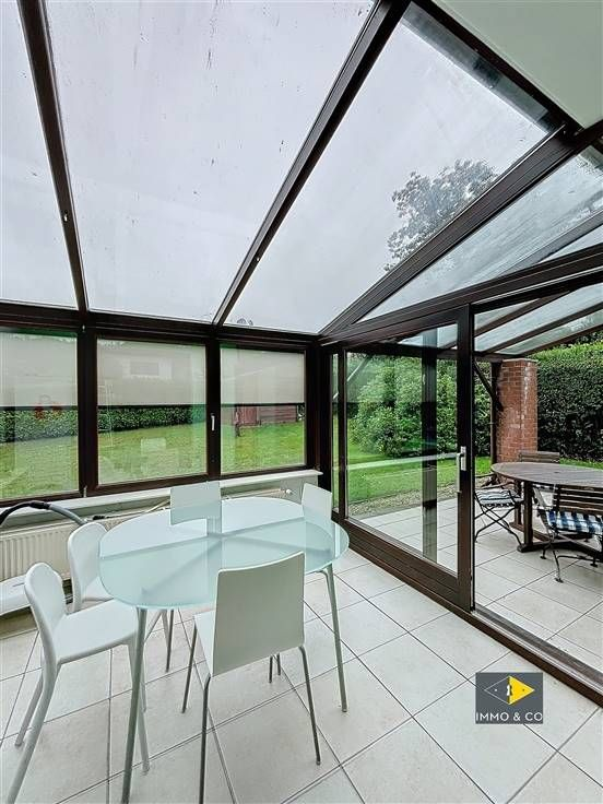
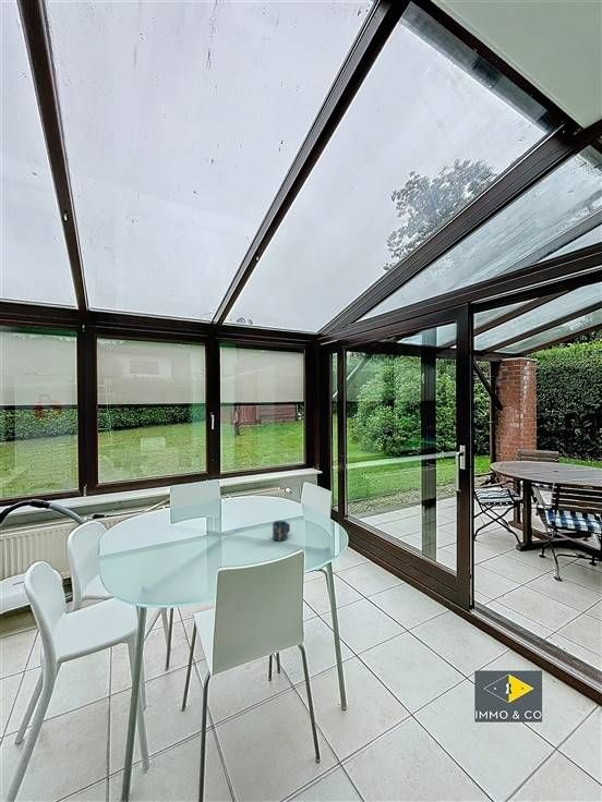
+ cup [272,520,291,543]
